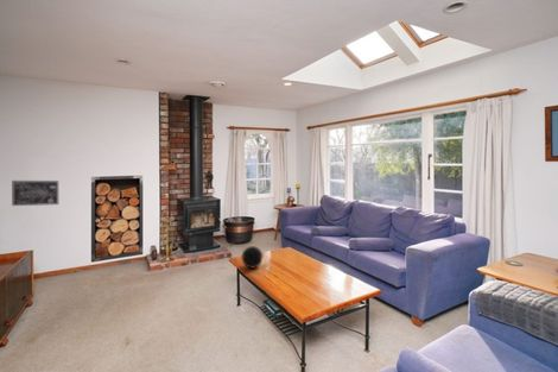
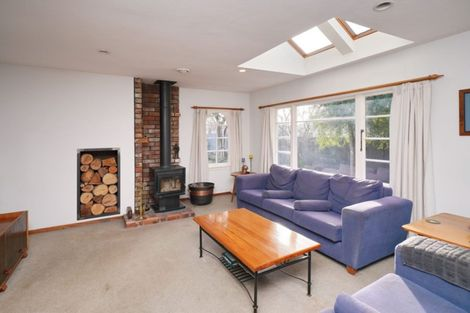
- decorative orb [241,245,264,270]
- wall art [11,179,59,207]
